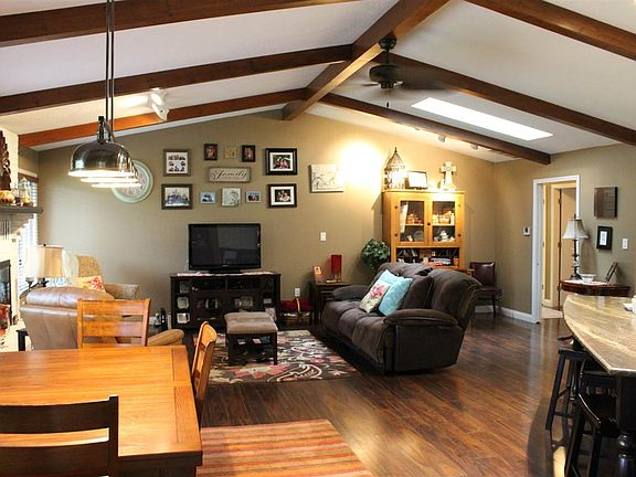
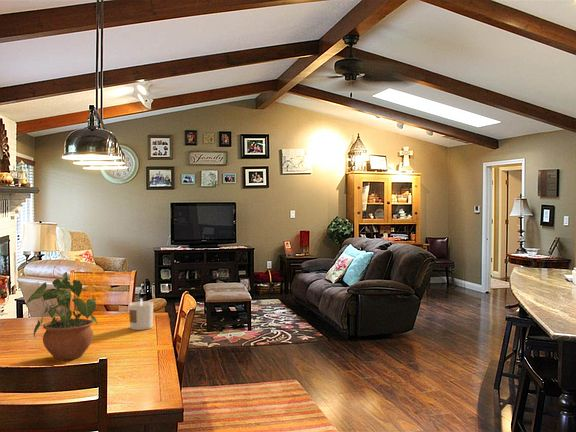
+ candle [128,298,154,331]
+ potted plant [25,271,98,361]
